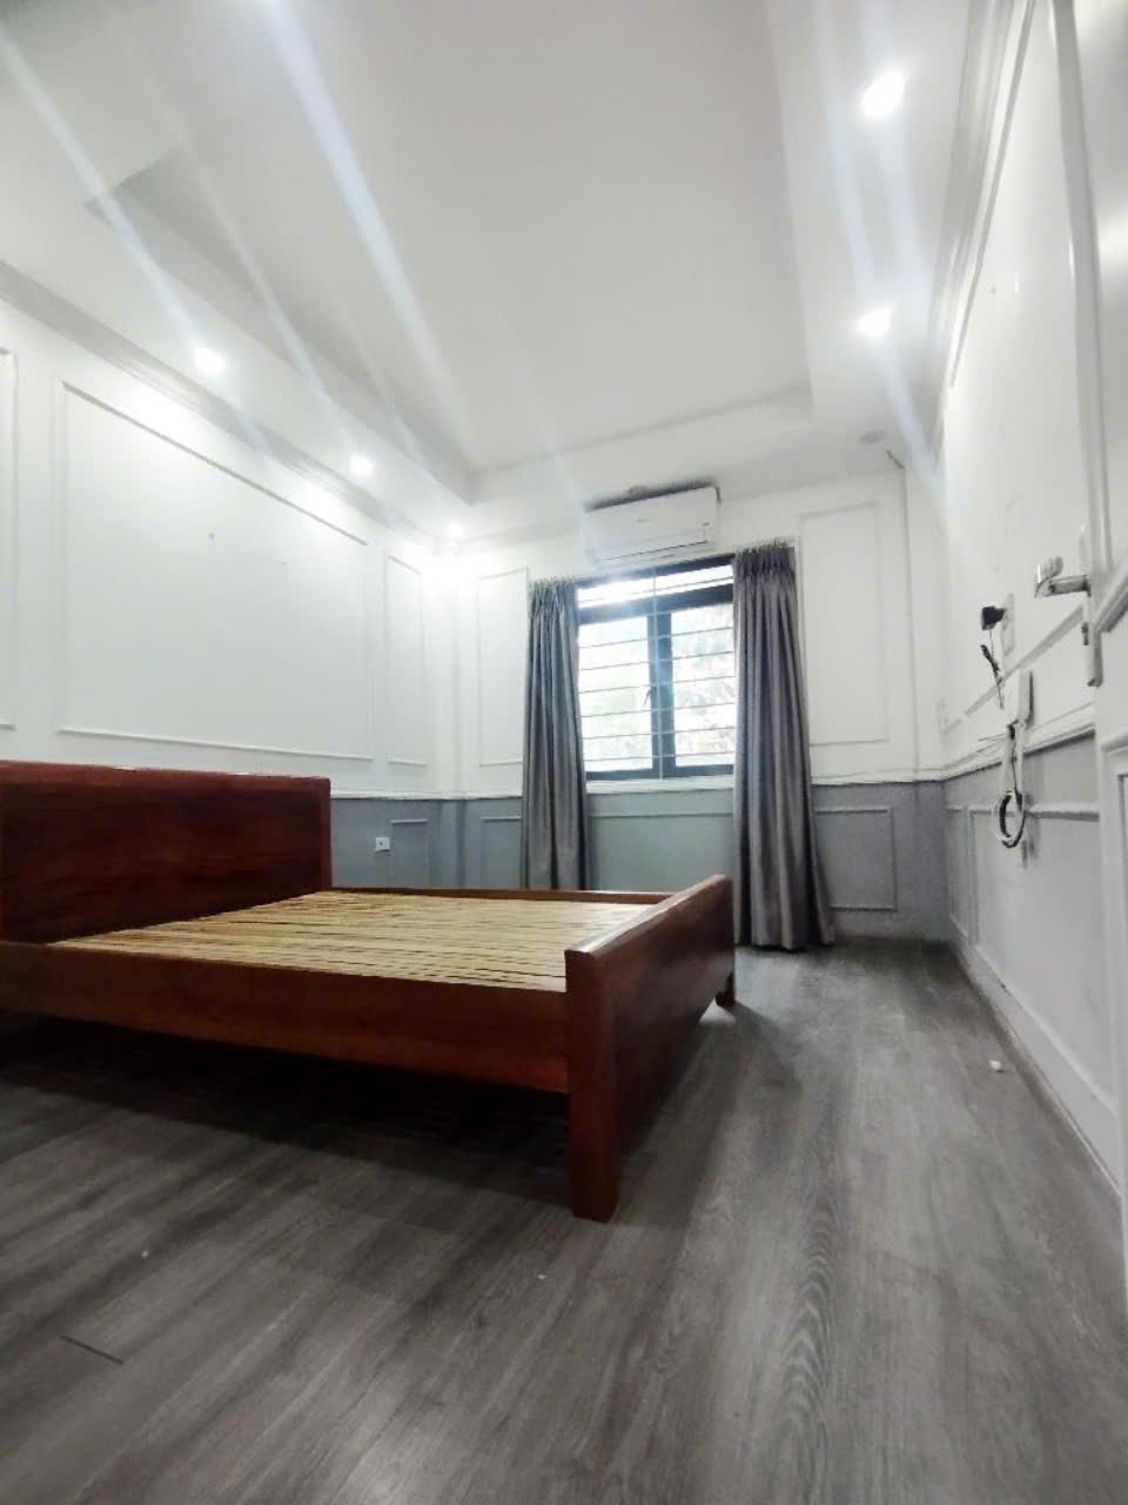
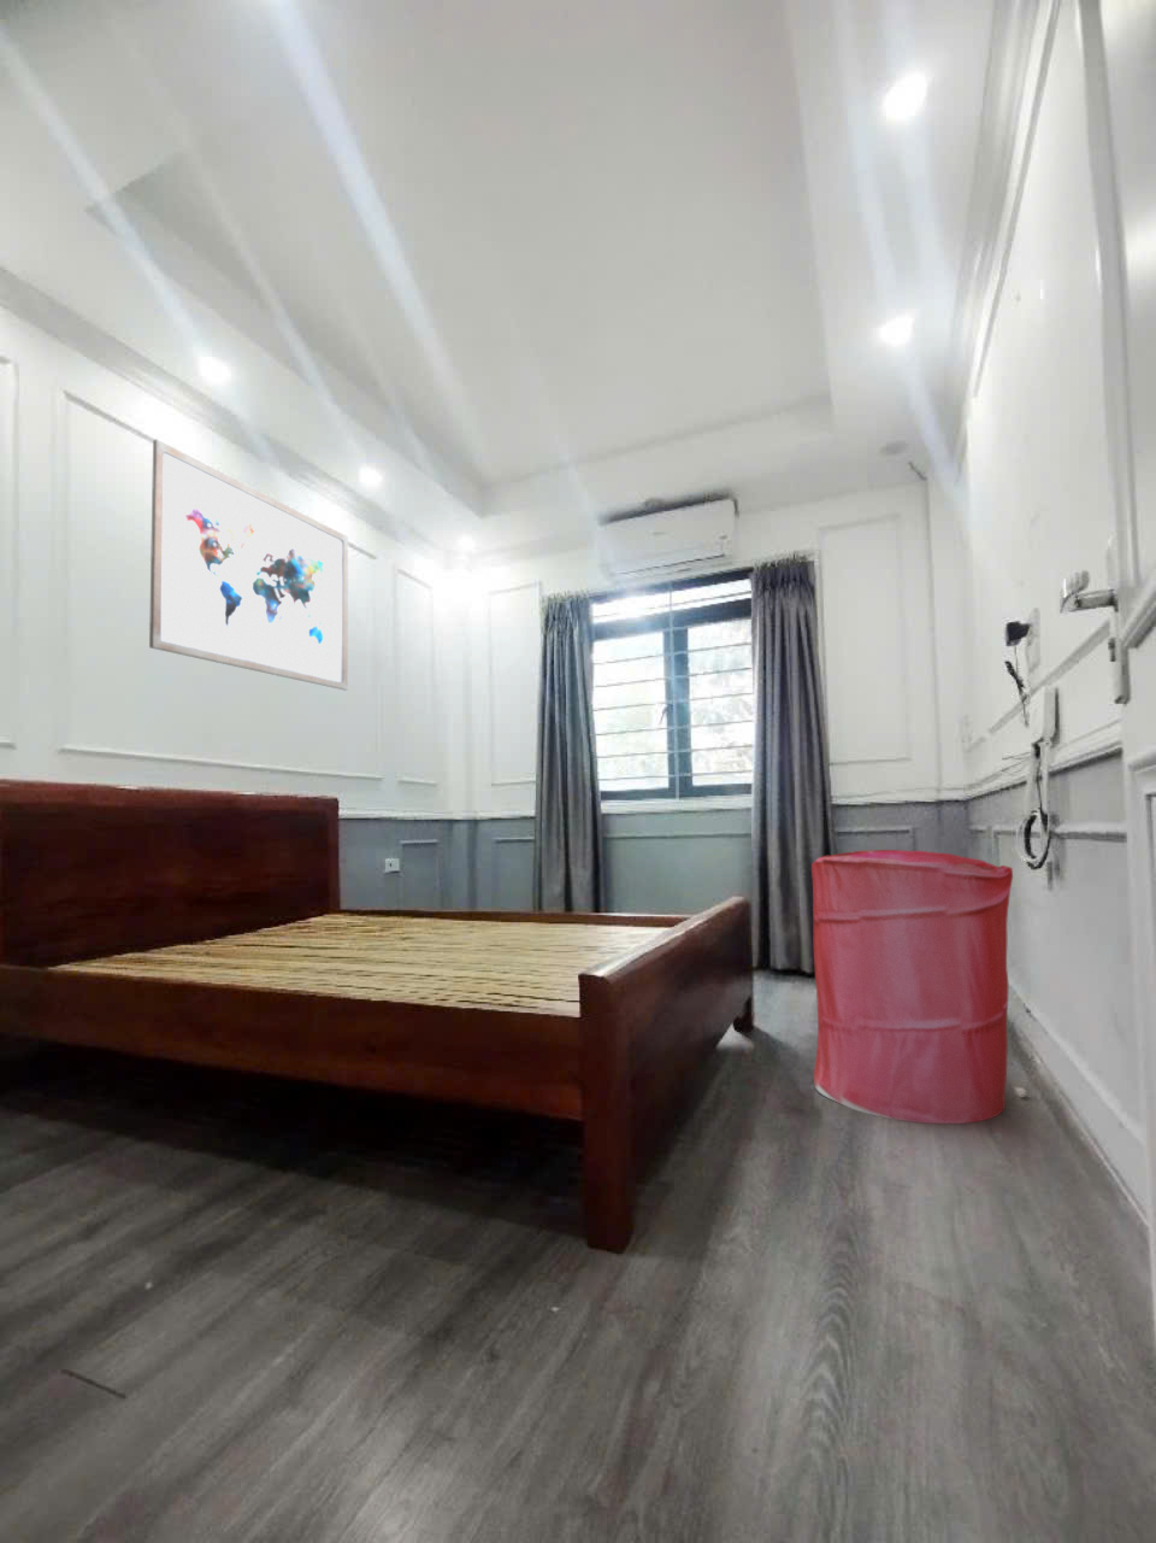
+ laundry hamper [810,849,1014,1125]
+ wall art [148,439,350,691]
